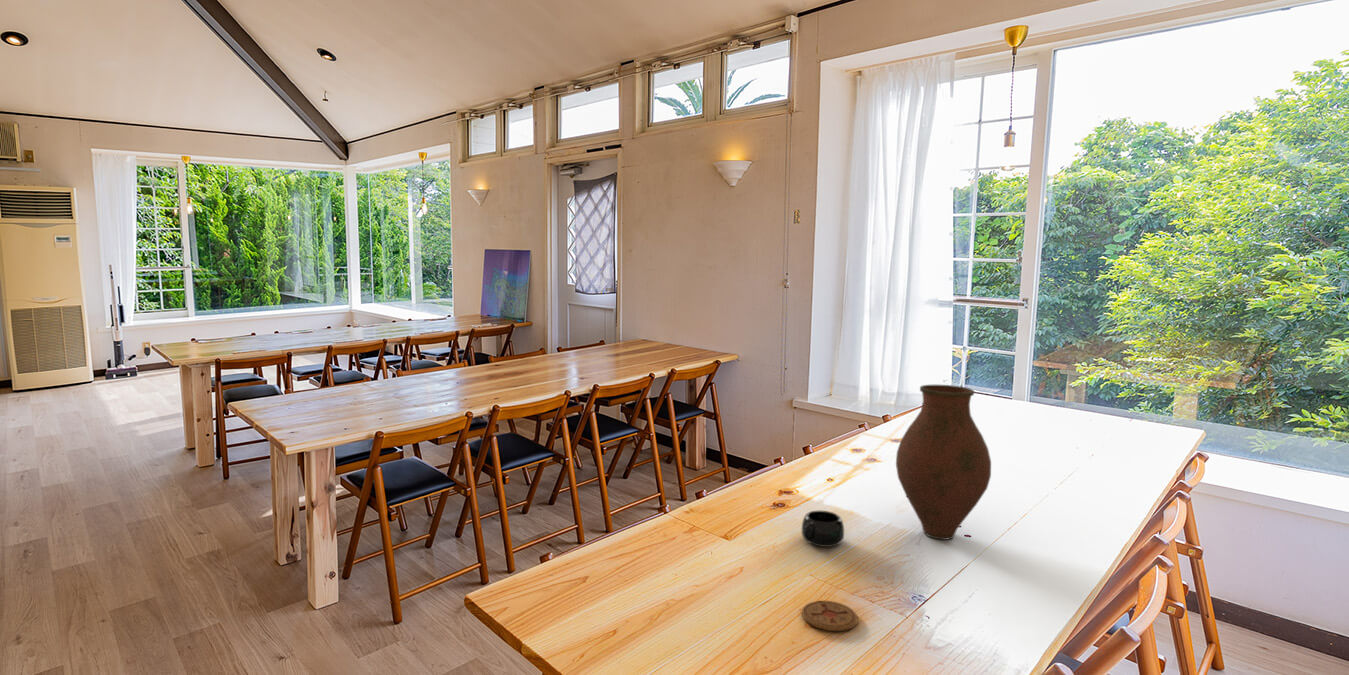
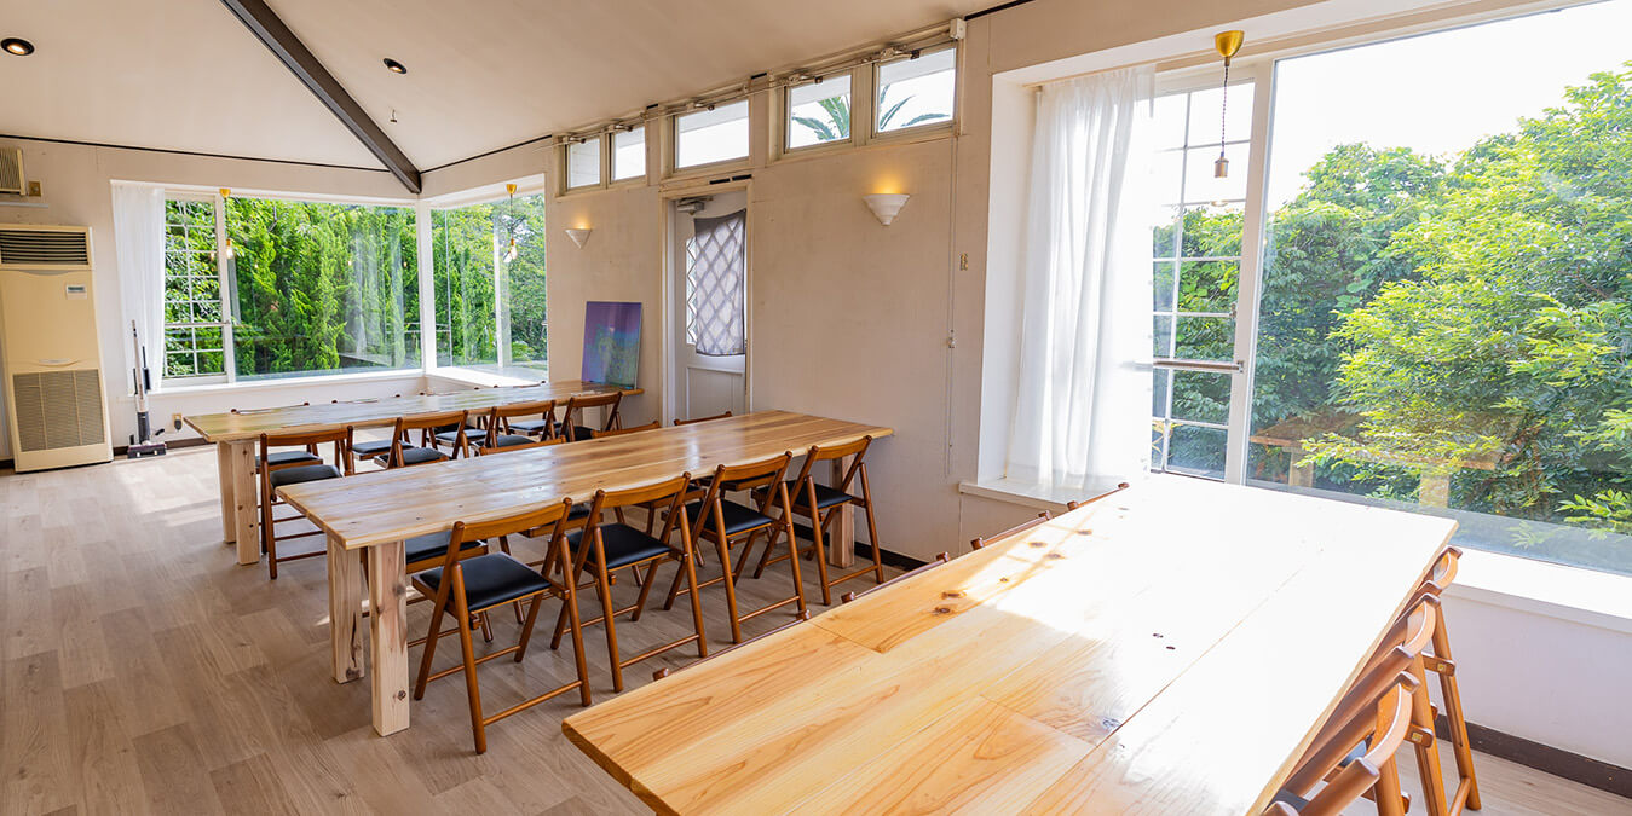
- vase [895,384,992,541]
- mug [801,510,845,548]
- coaster [801,600,859,632]
